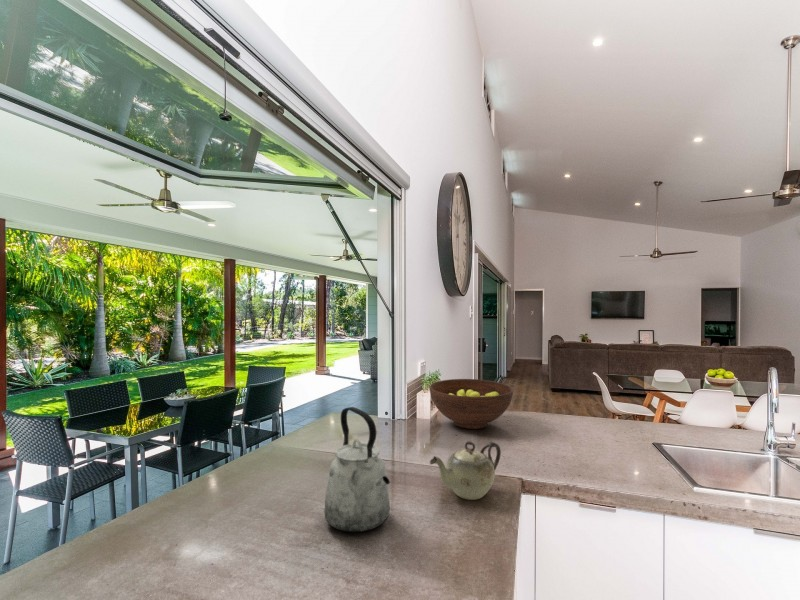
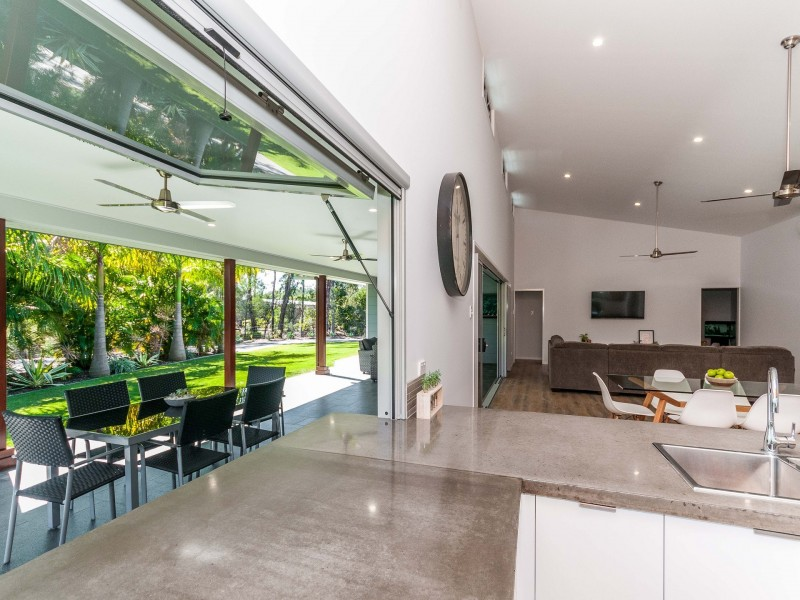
- fruit bowl [429,378,514,430]
- kettle [323,406,391,533]
- teapot [429,440,502,501]
